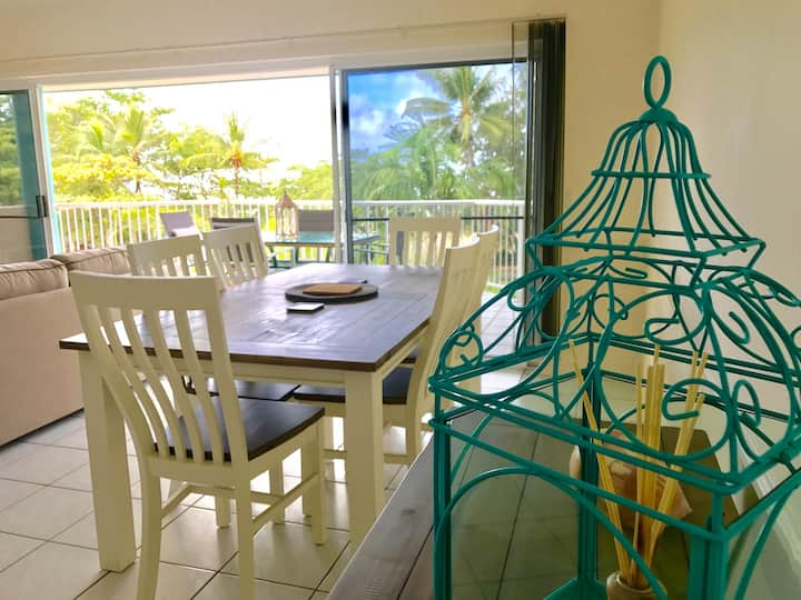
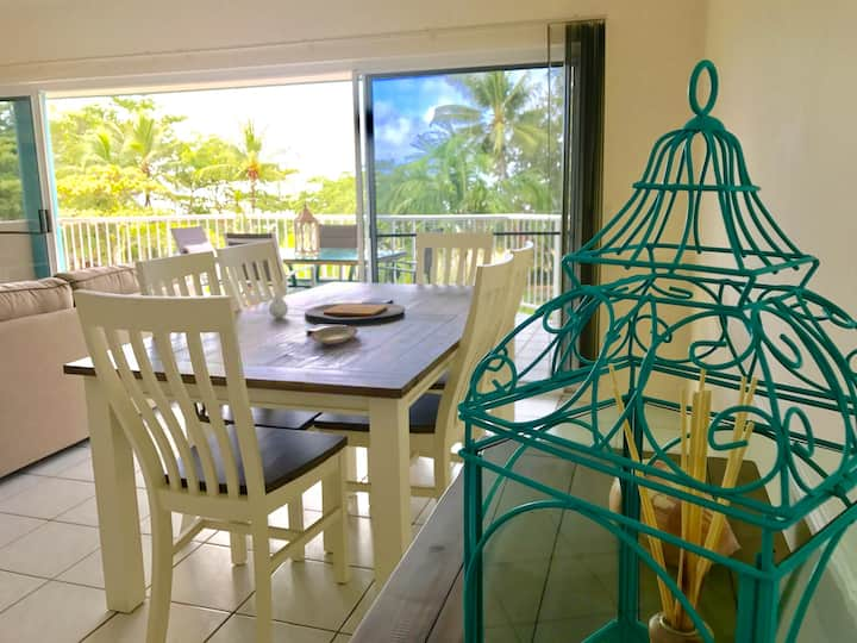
+ plate [309,324,358,345]
+ vase [268,291,289,319]
